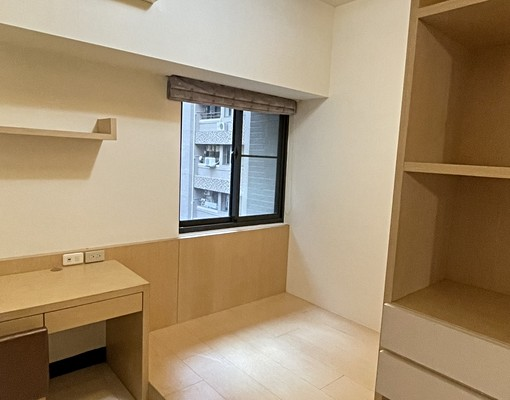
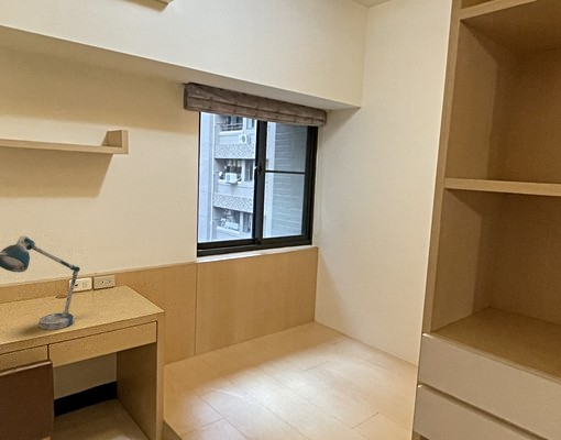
+ desk lamp [0,234,81,331]
